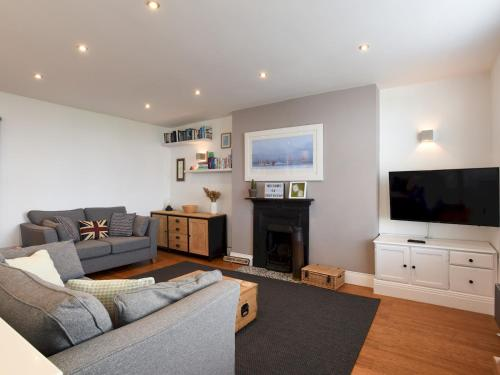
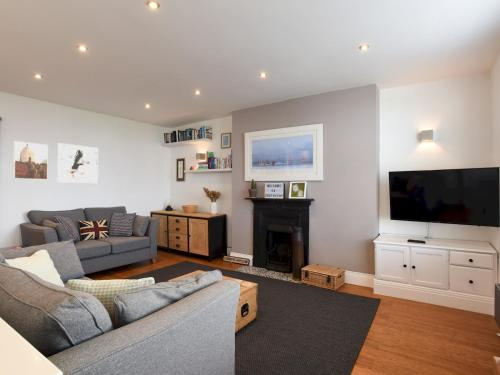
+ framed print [13,140,49,181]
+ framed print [57,142,99,184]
